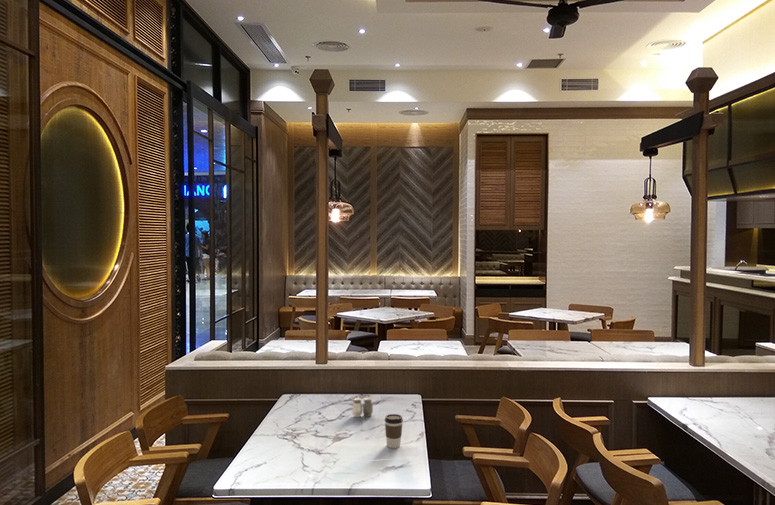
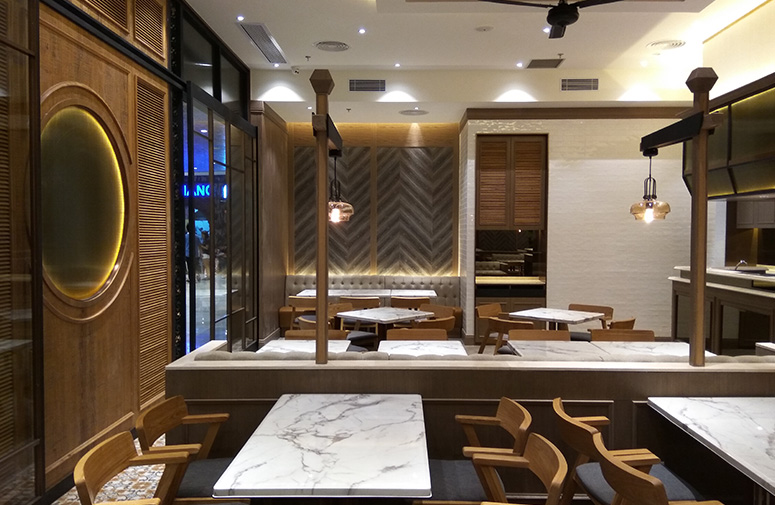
- salt and pepper shaker [351,397,374,418]
- coffee cup [384,413,404,449]
